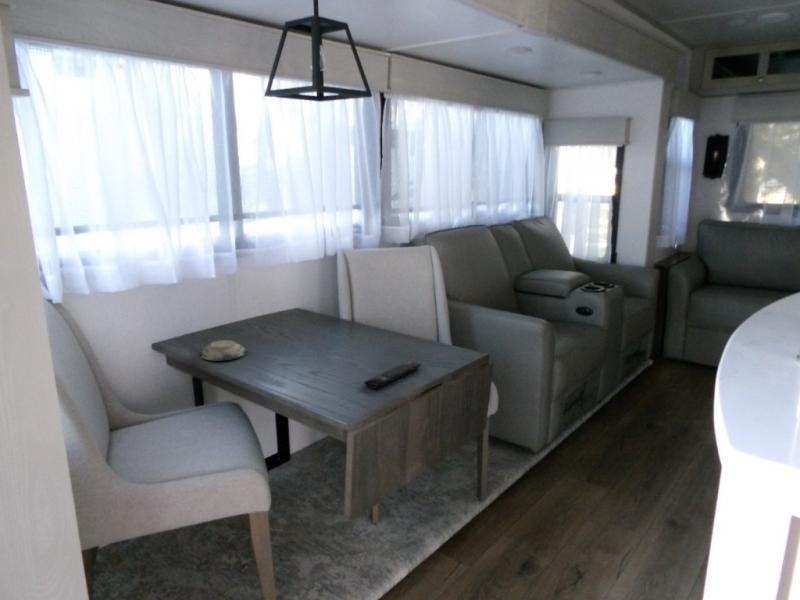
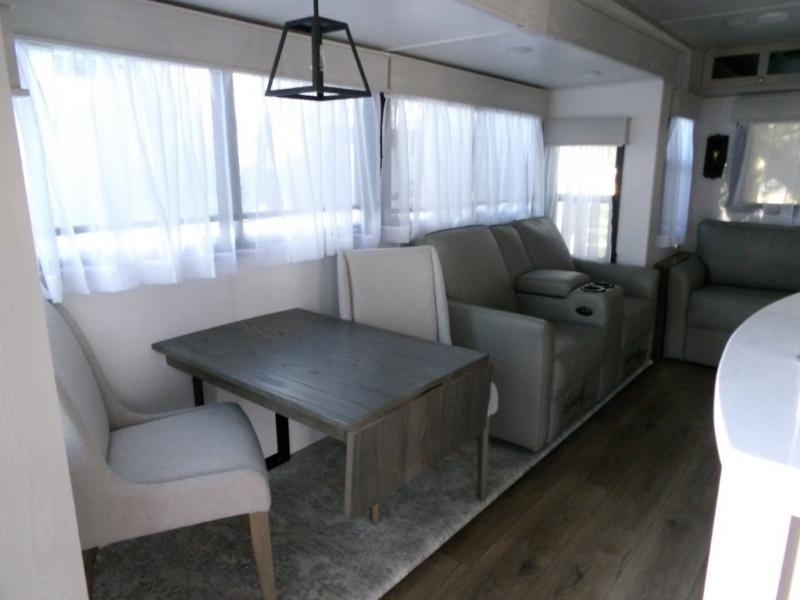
- remote control [363,360,422,390]
- decorative bowl [199,339,247,362]
